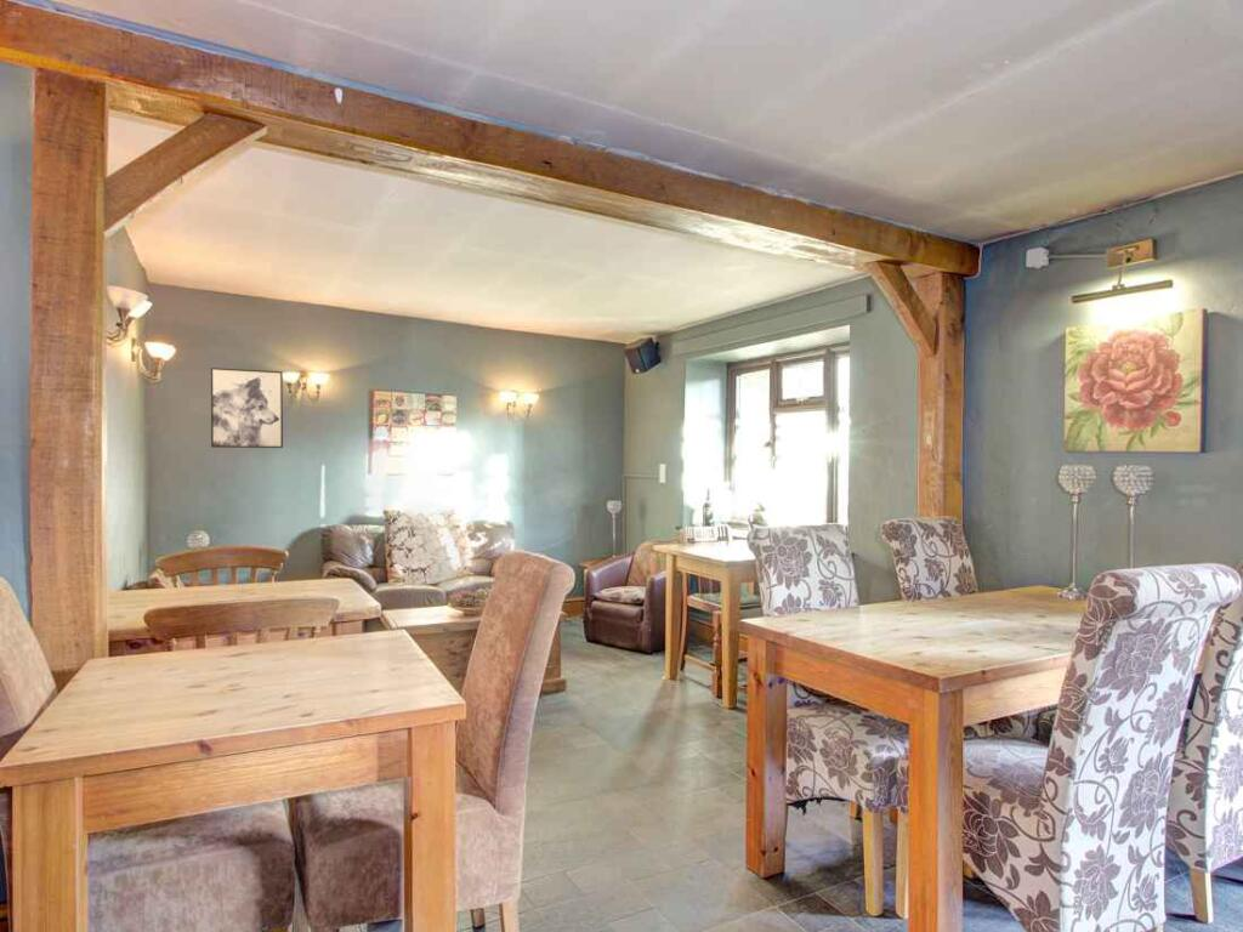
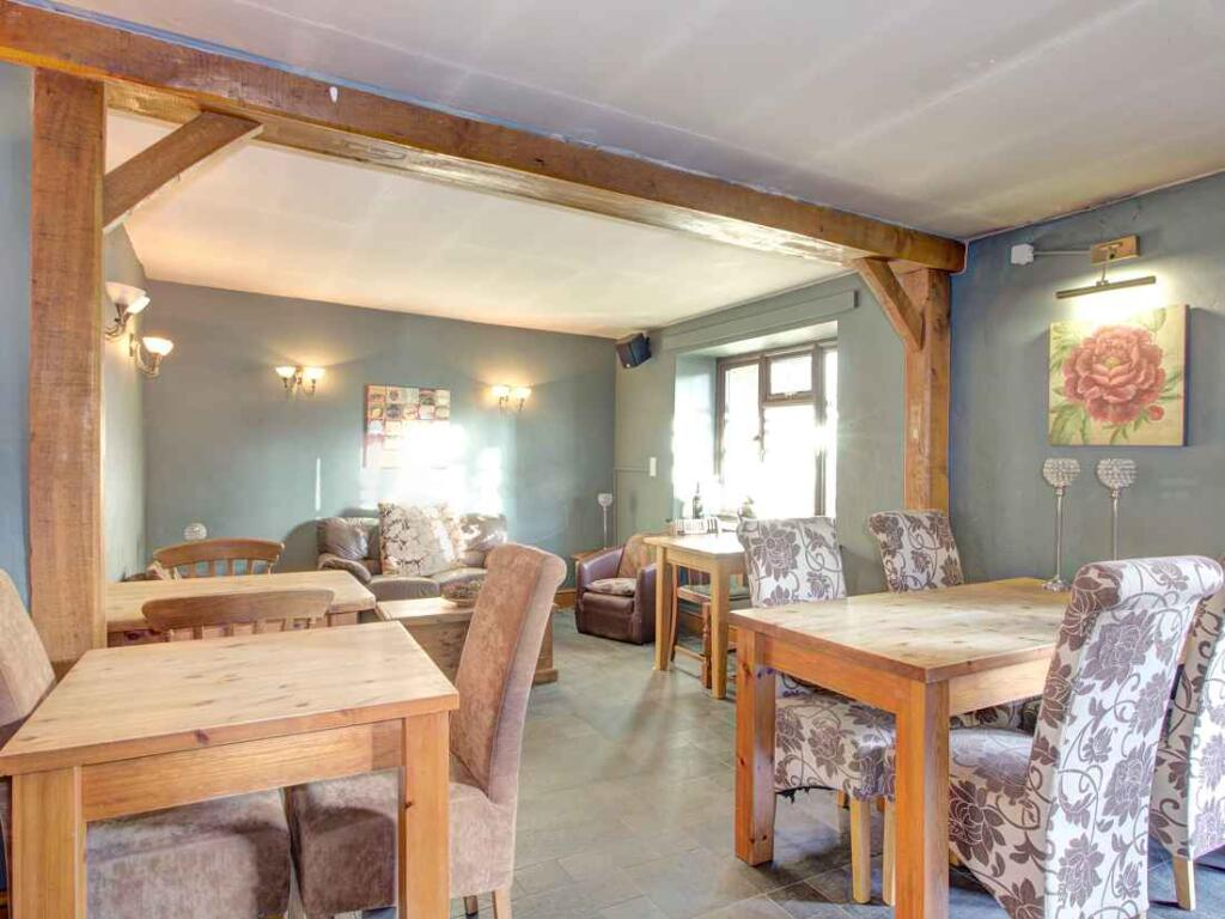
- wall art [210,366,284,449]
